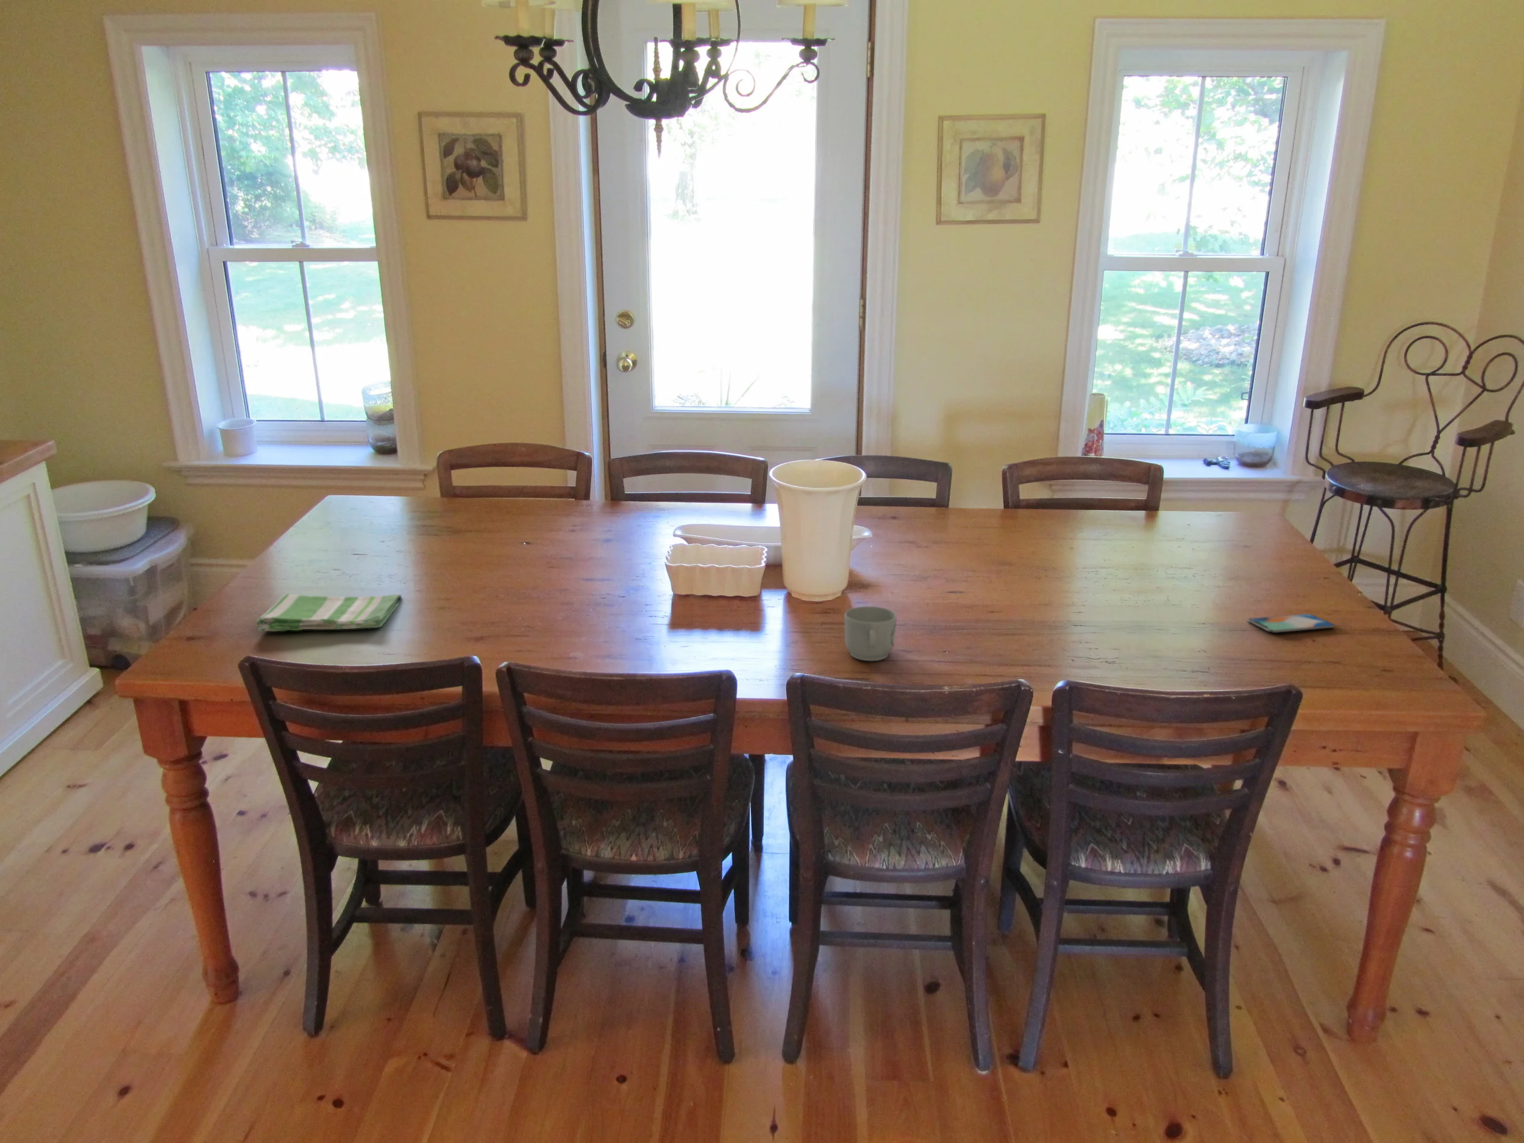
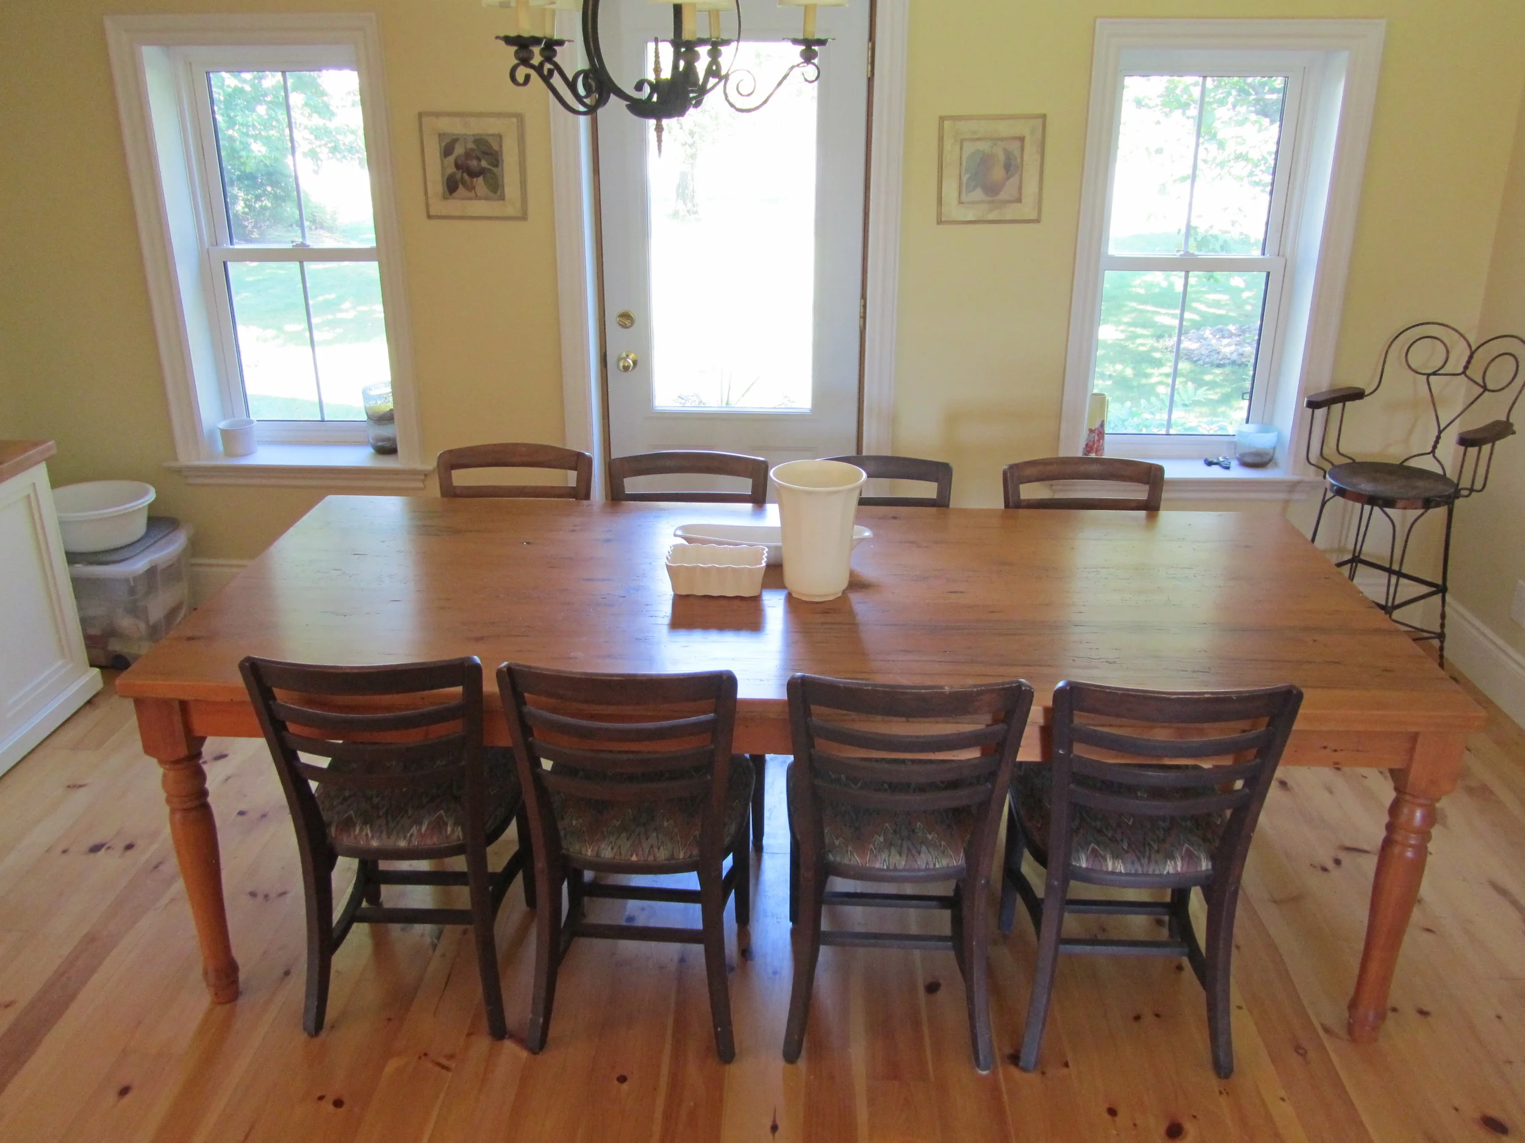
- smartphone [1247,614,1337,634]
- mug [844,606,898,662]
- dish towel [256,593,402,633]
